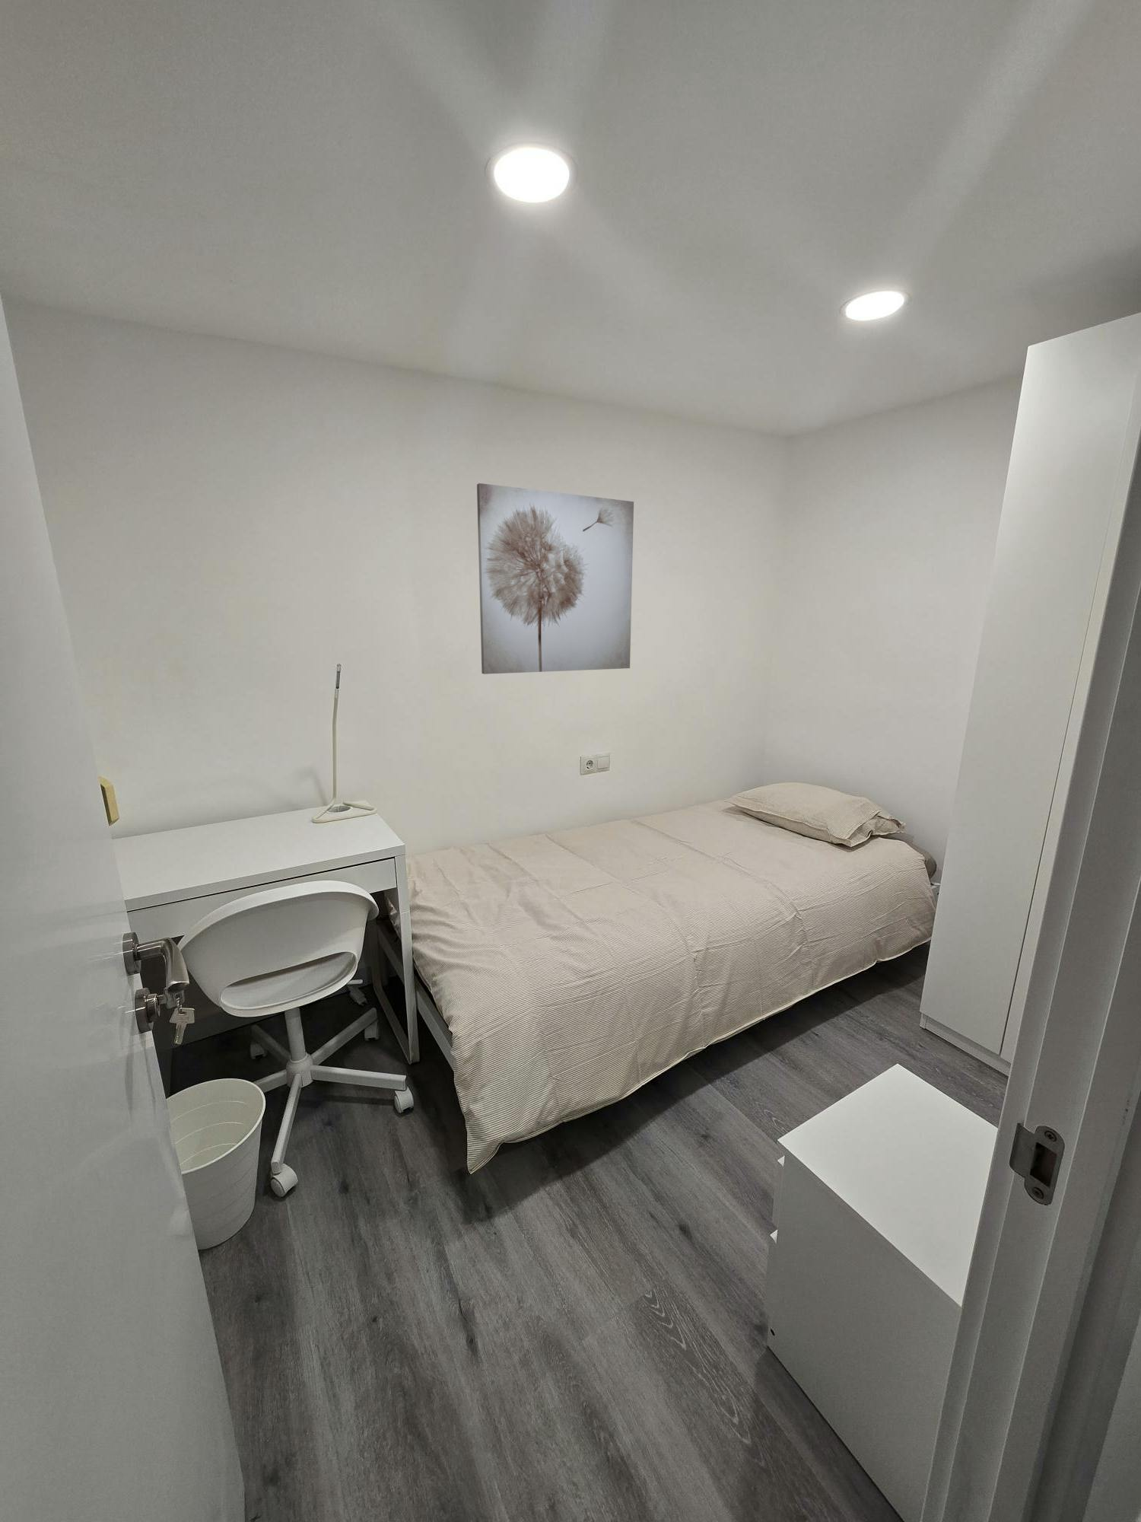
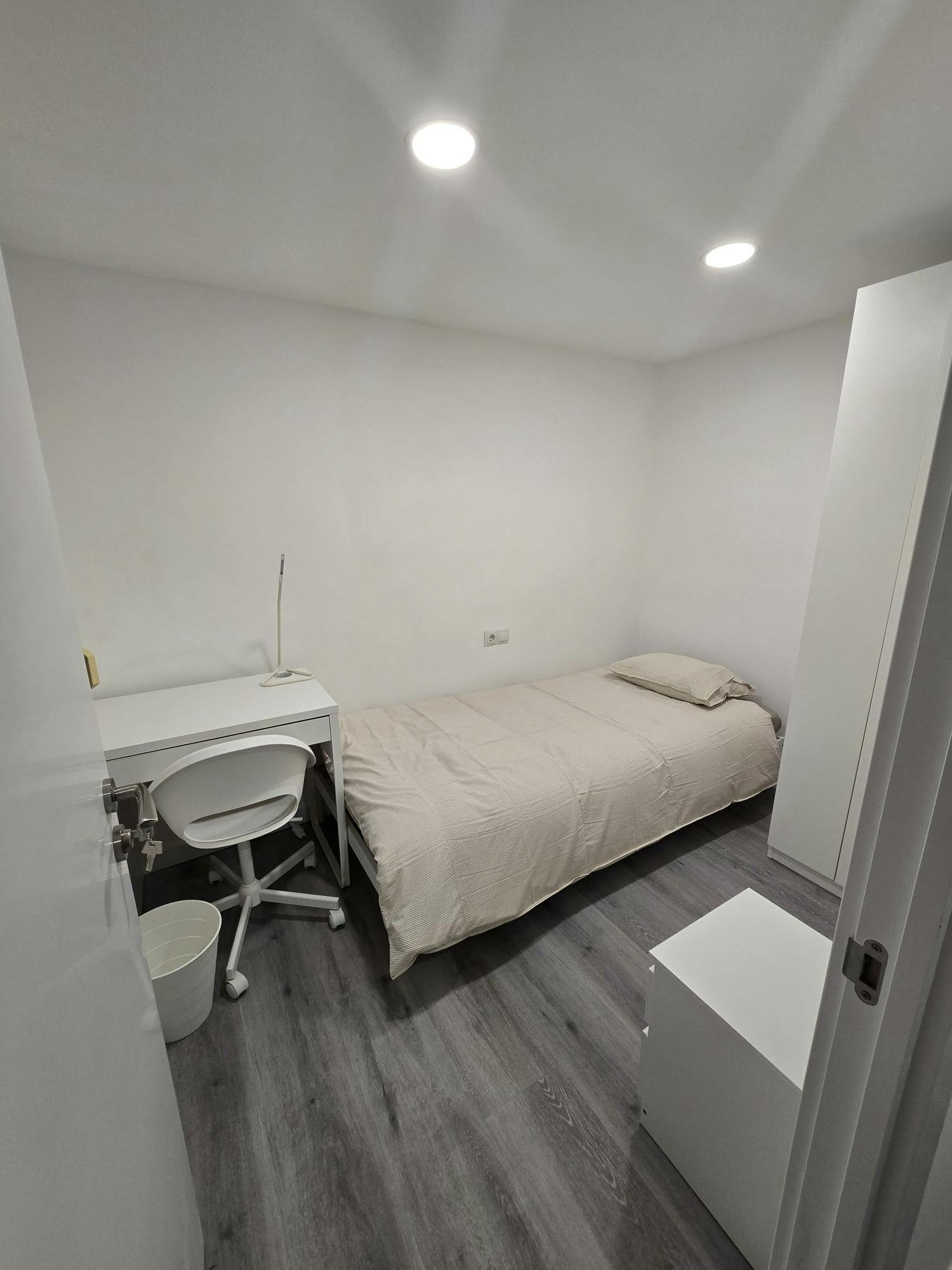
- wall art [476,483,634,675]
